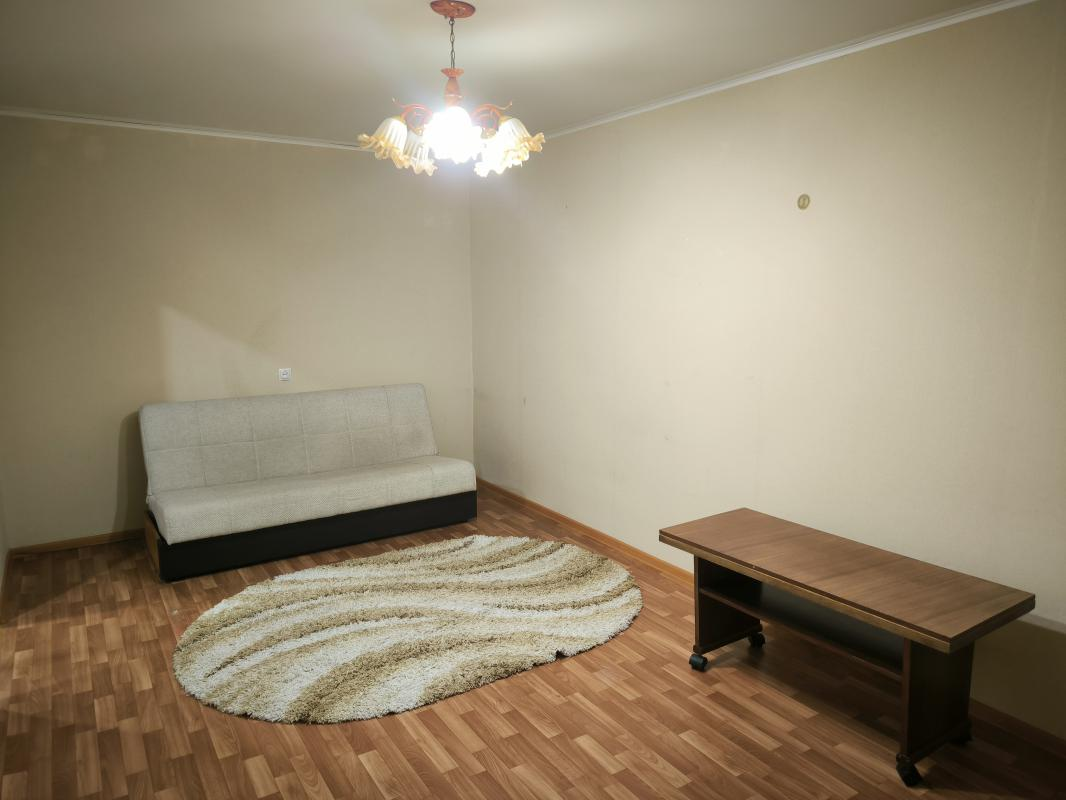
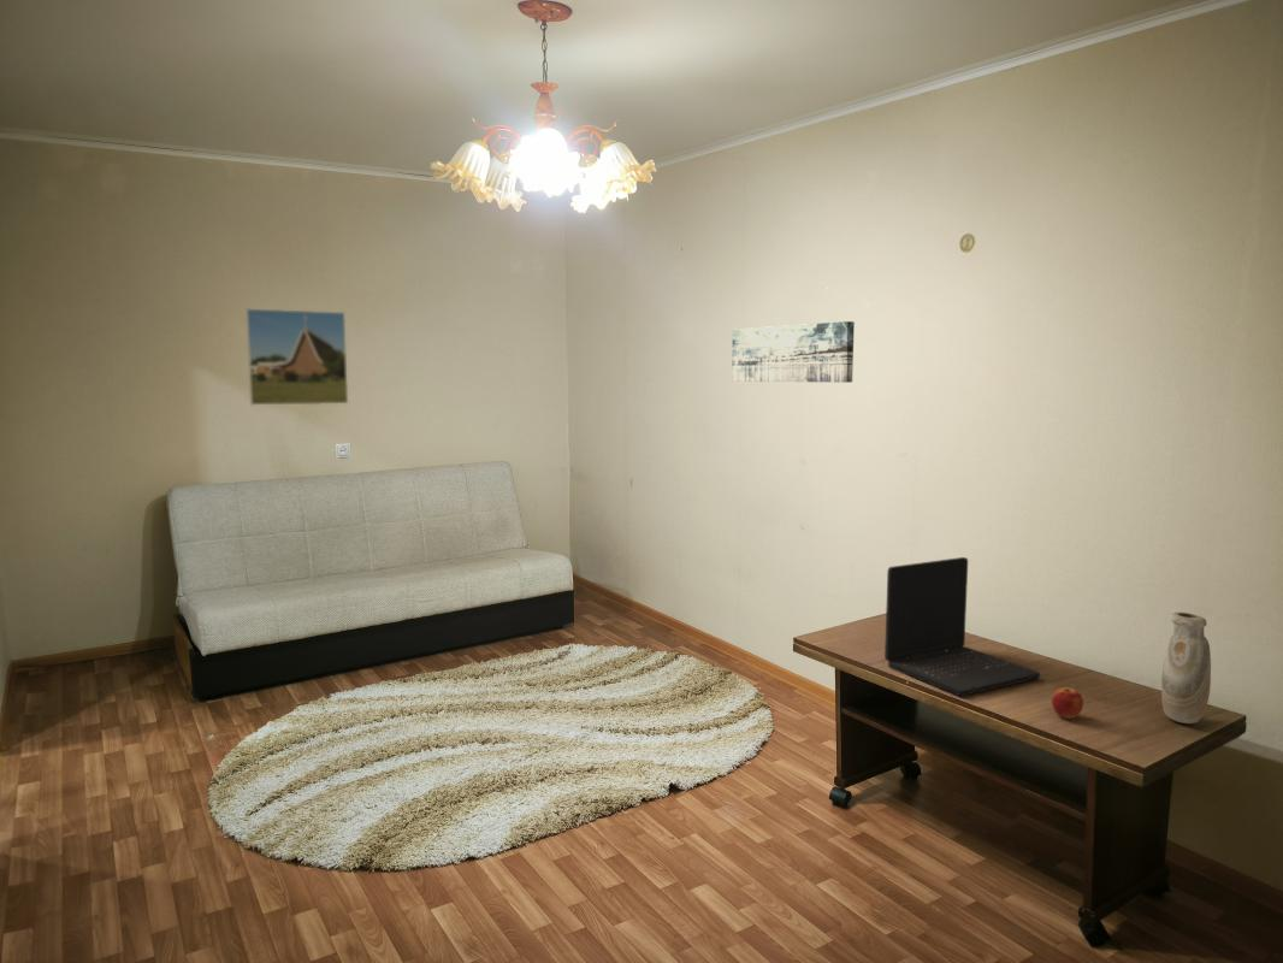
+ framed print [244,307,349,406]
+ apple [1051,686,1084,720]
+ laptop [883,556,1042,697]
+ vase [1160,612,1212,725]
+ wall art [731,320,856,384]
